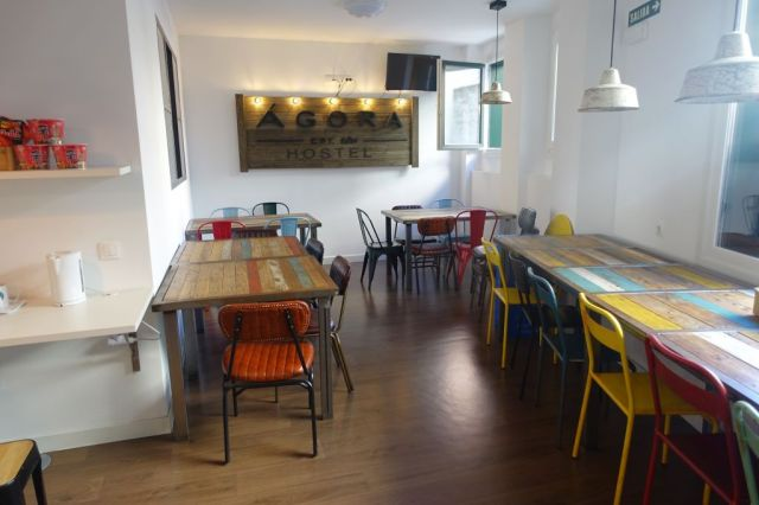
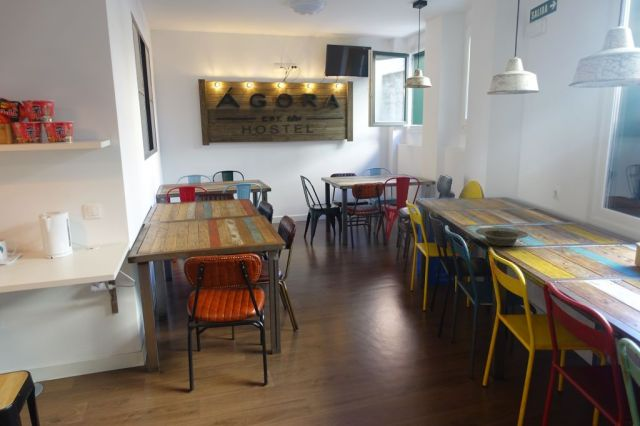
+ bowl [474,226,529,247]
